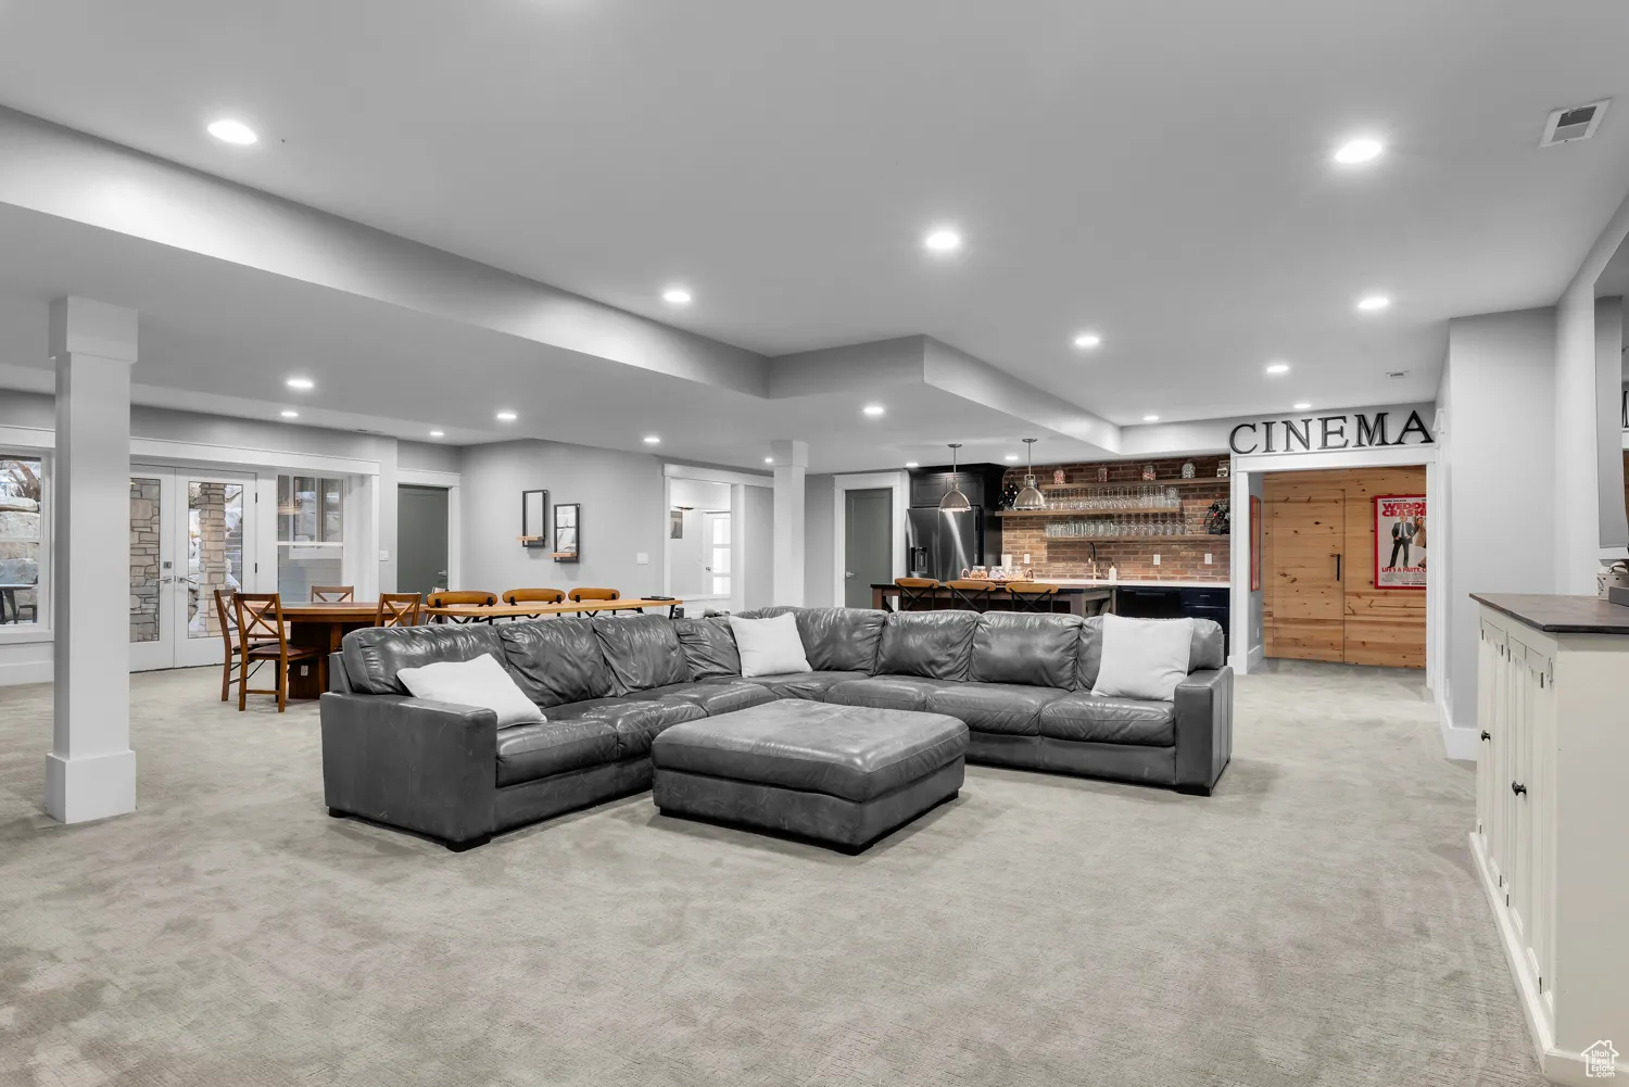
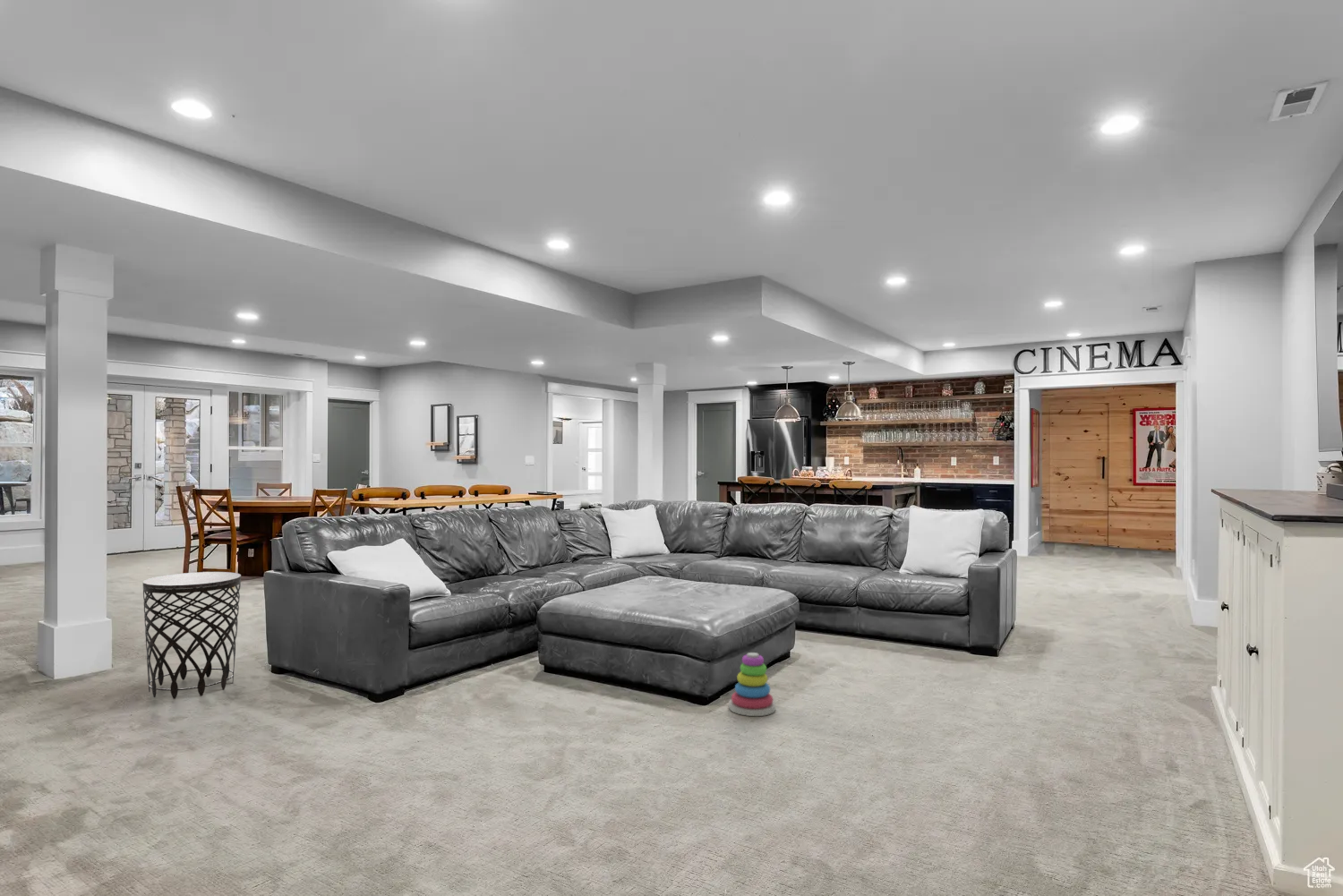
+ stacking toy [728,652,776,717]
+ side table [141,571,242,700]
